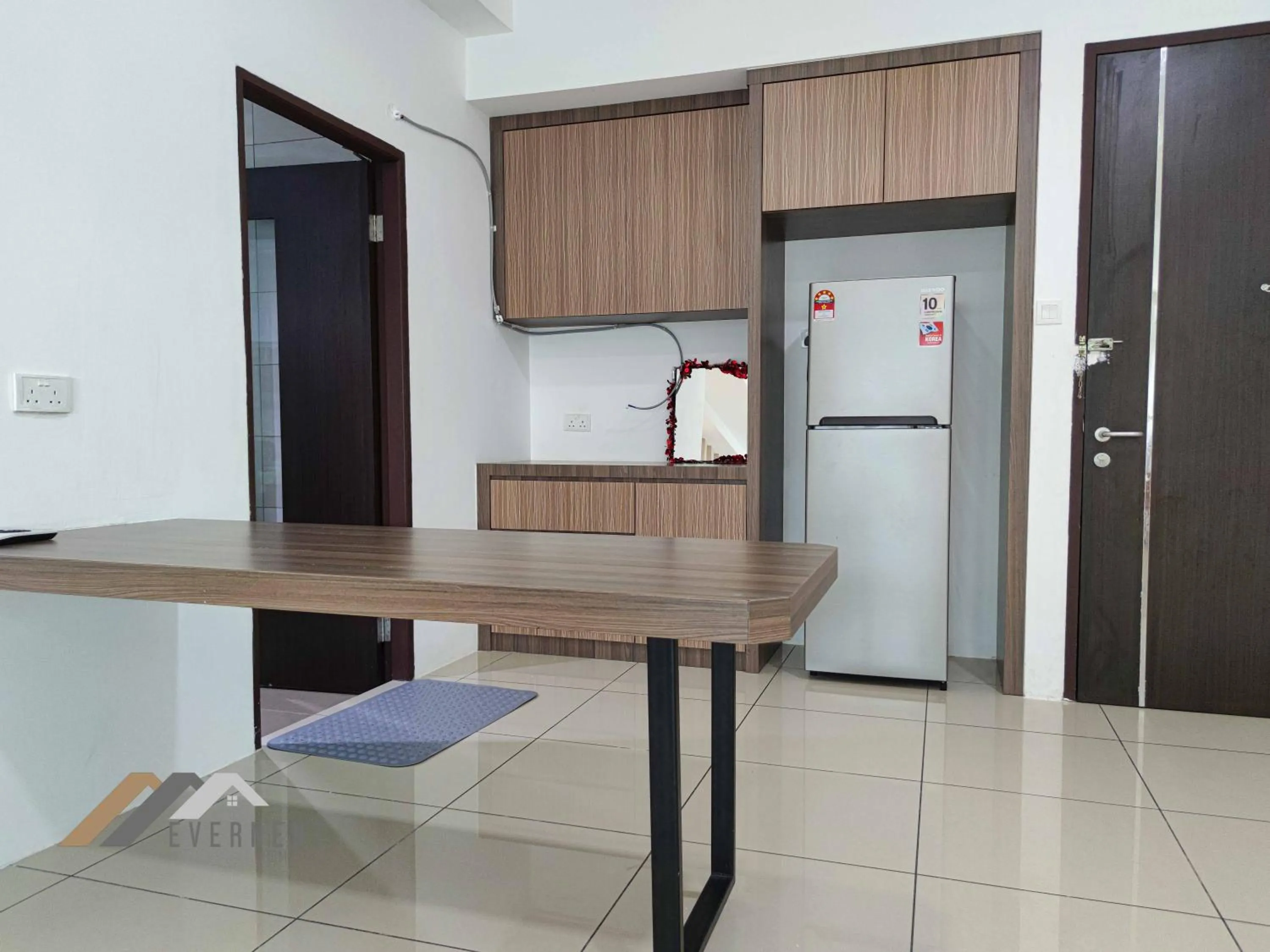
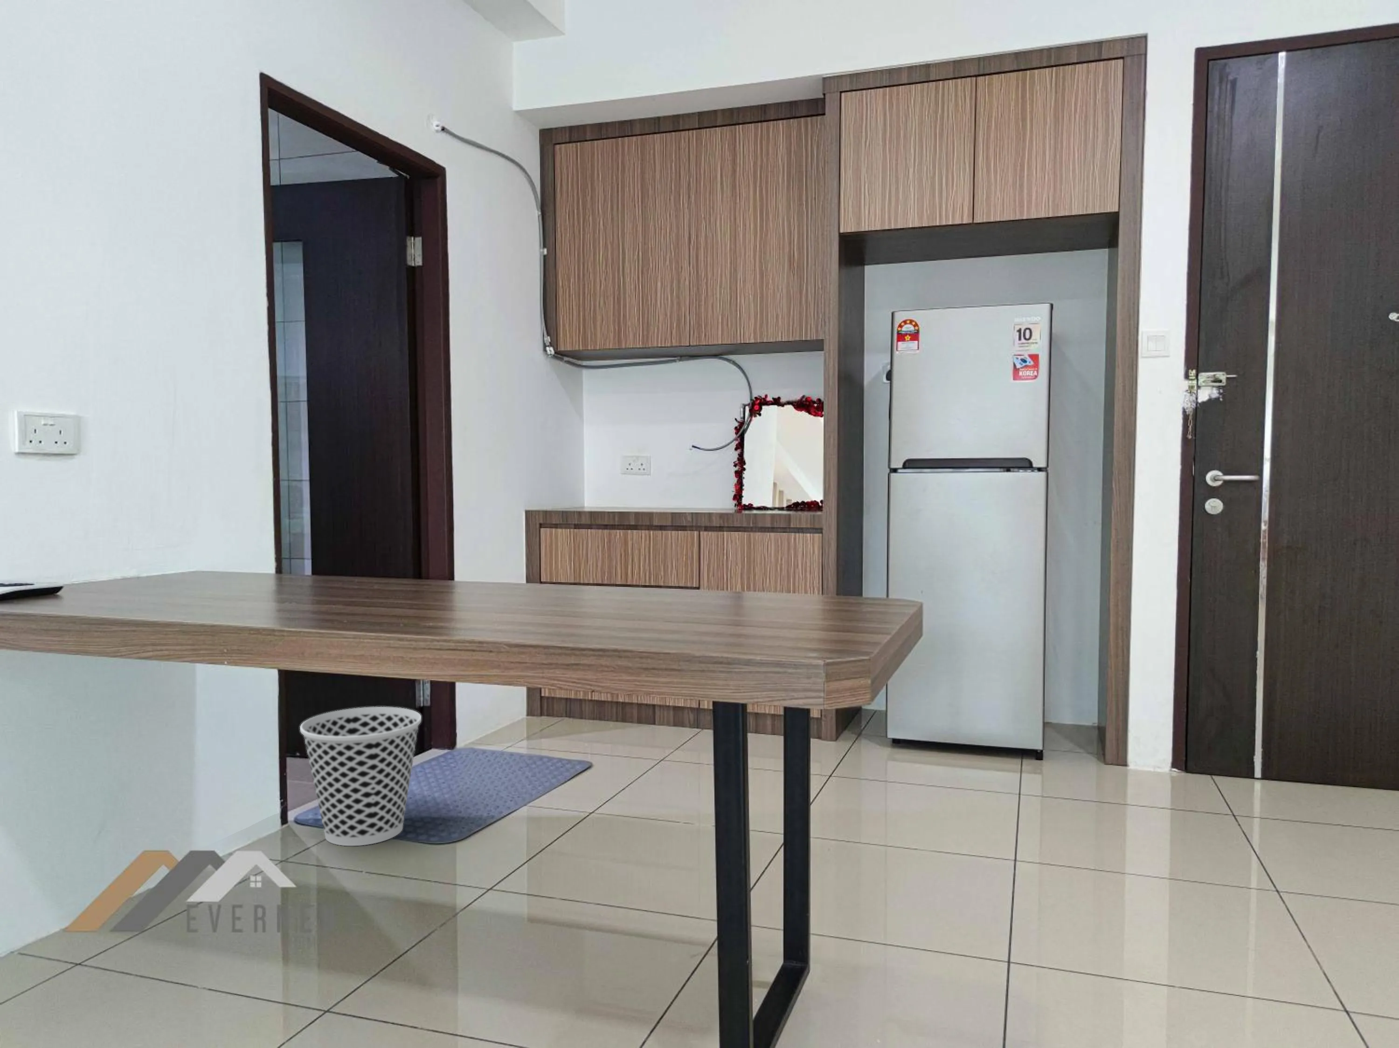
+ wastebasket [300,706,422,847]
